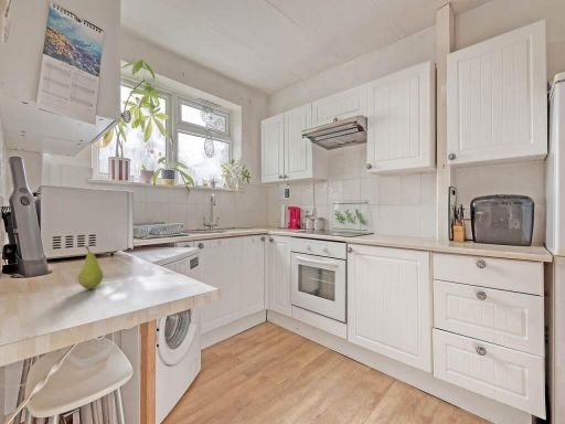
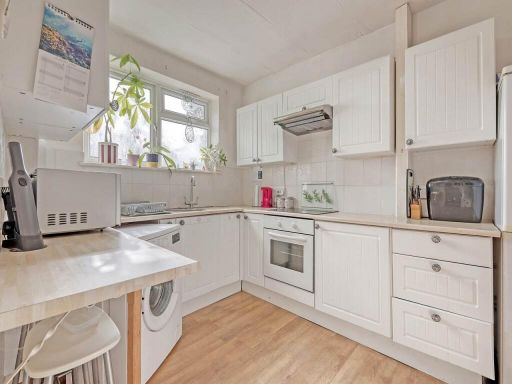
- fruit [77,245,104,290]
